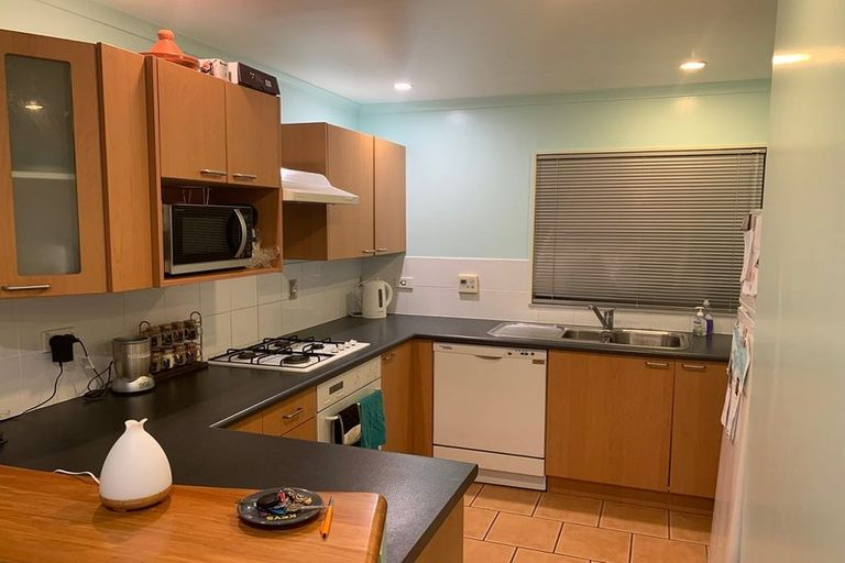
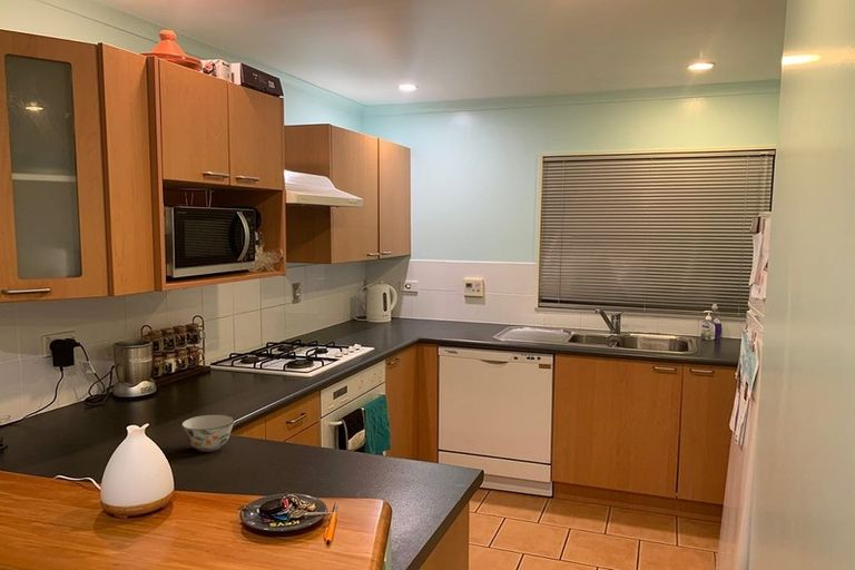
+ soup bowl [180,413,236,453]
